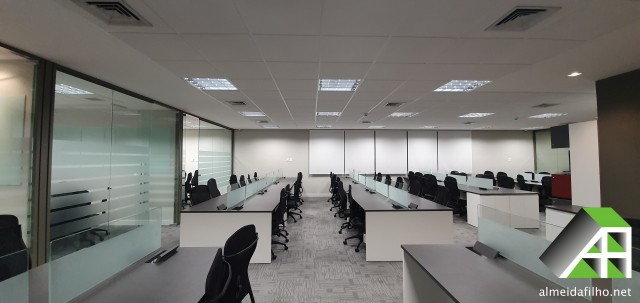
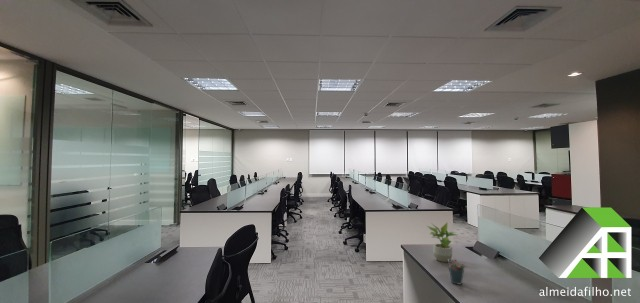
+ potted plant [426,221,458,263]
+ pen holder [448,259,466,285]
